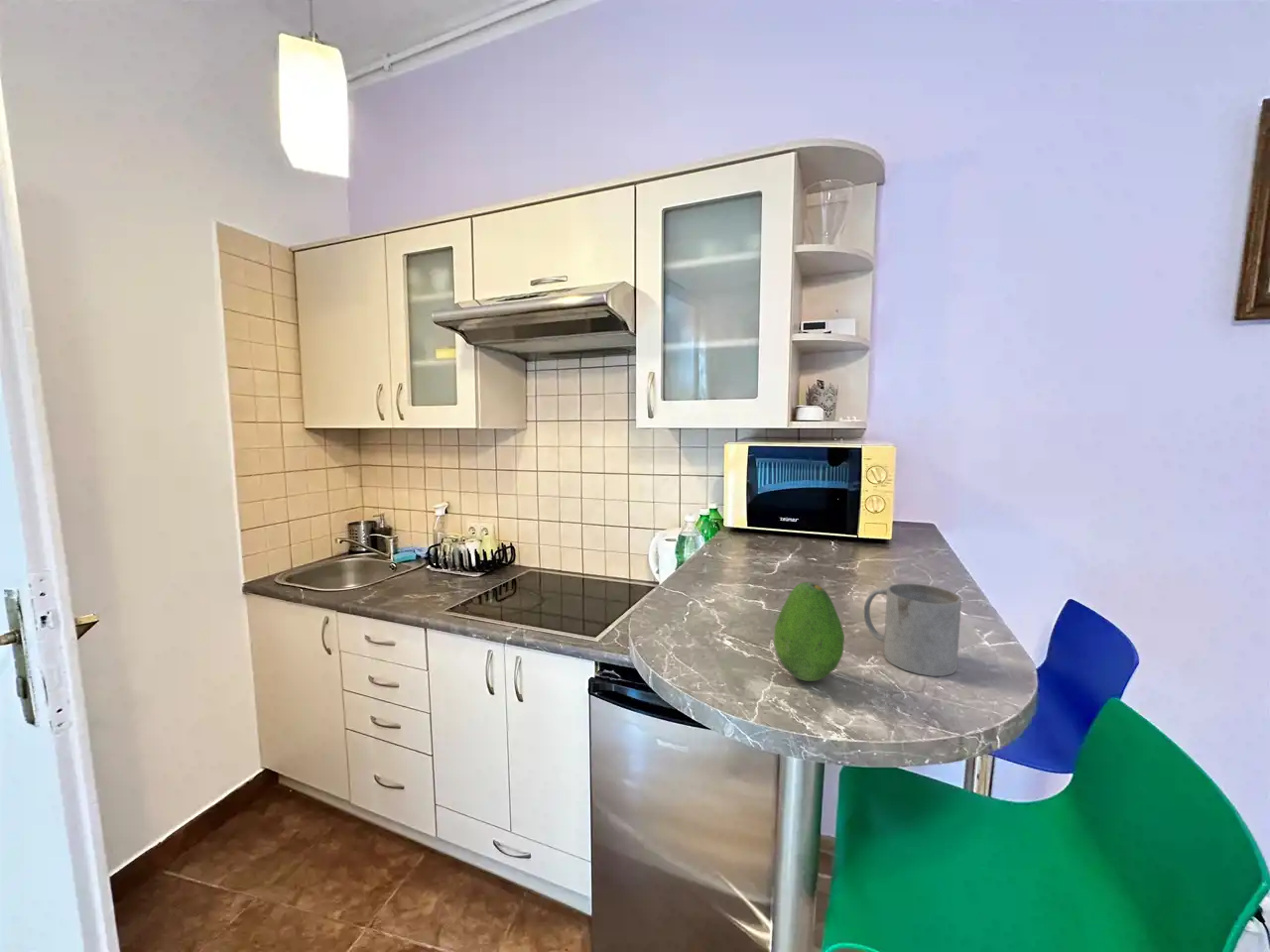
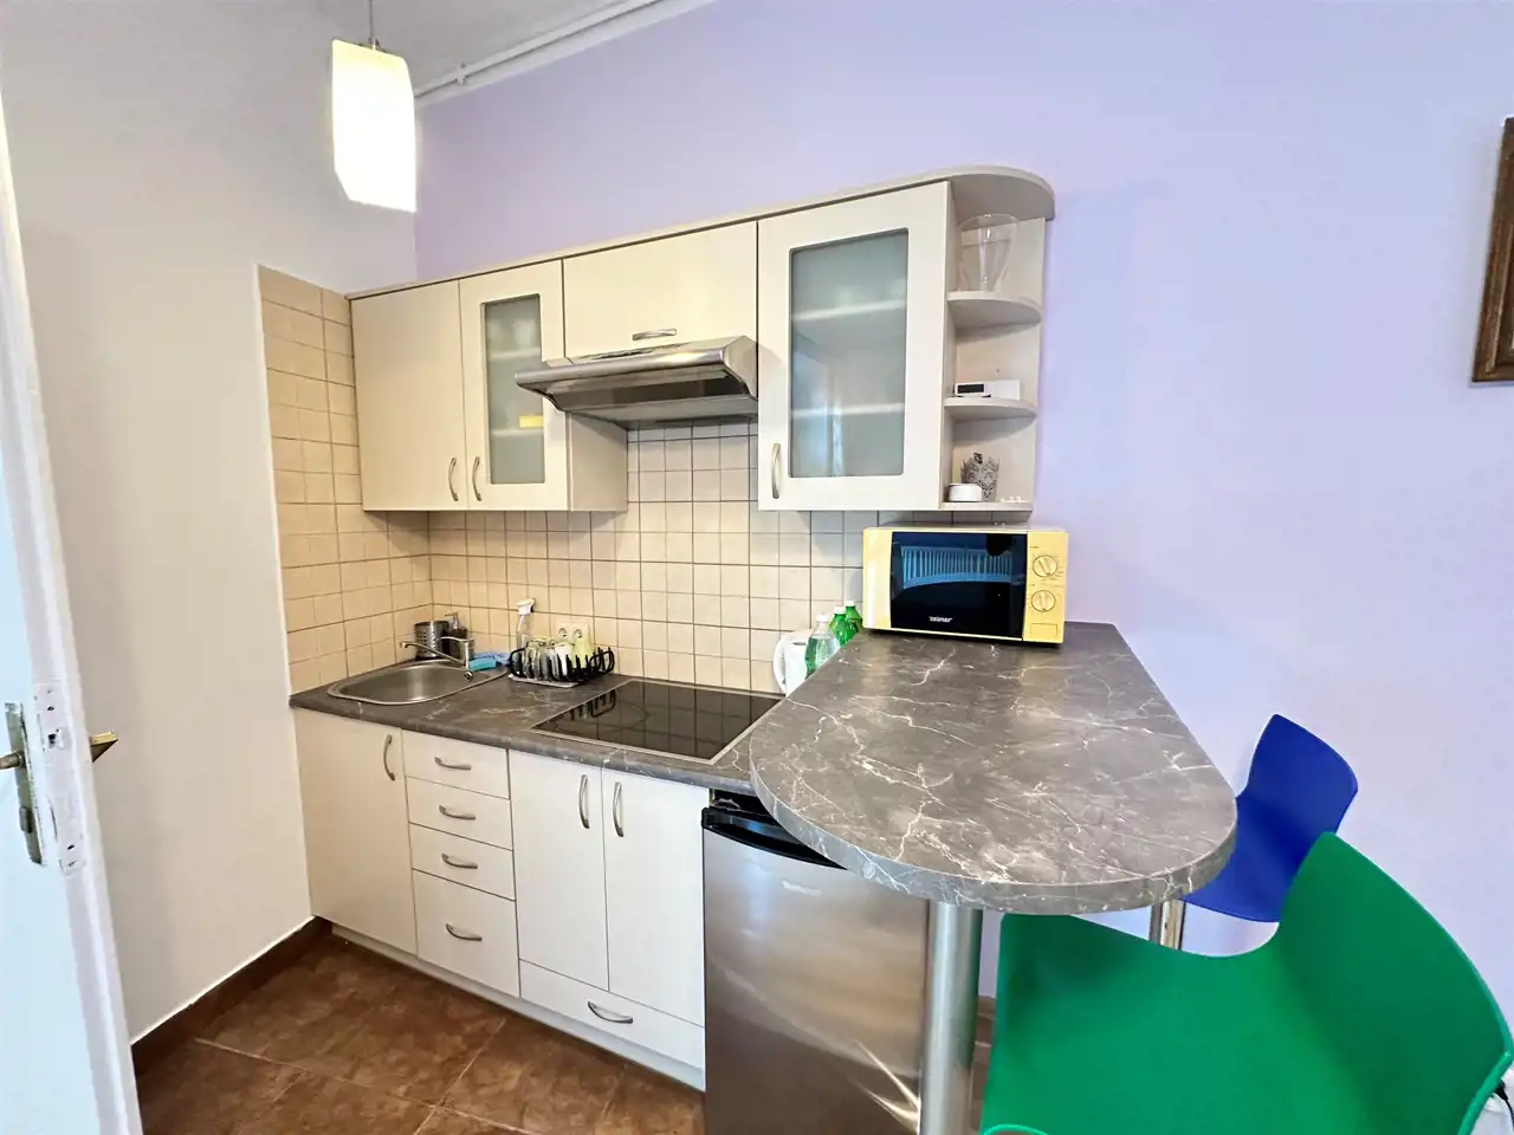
- fruit [773,581,845,682]
- mug [863,582,962,677]
